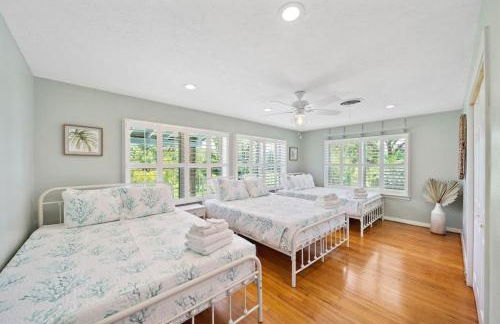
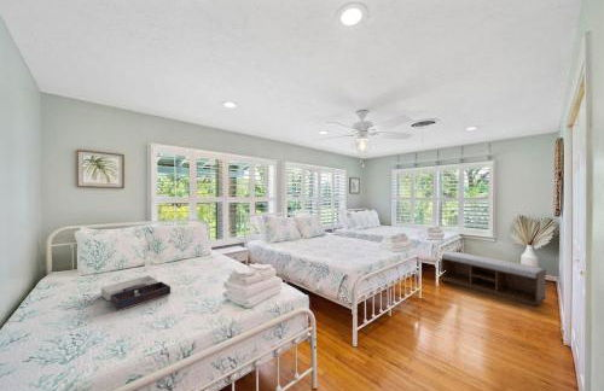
+ tray [100,274,172,311]
+ bench [440,251,547,308]
